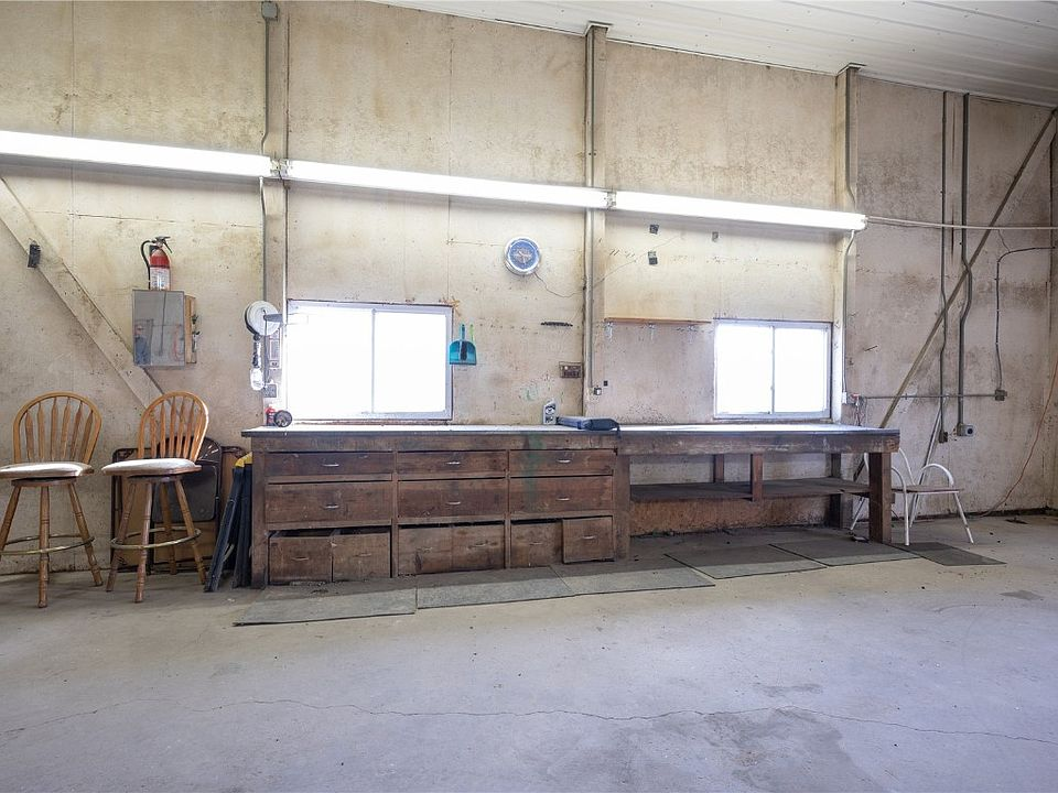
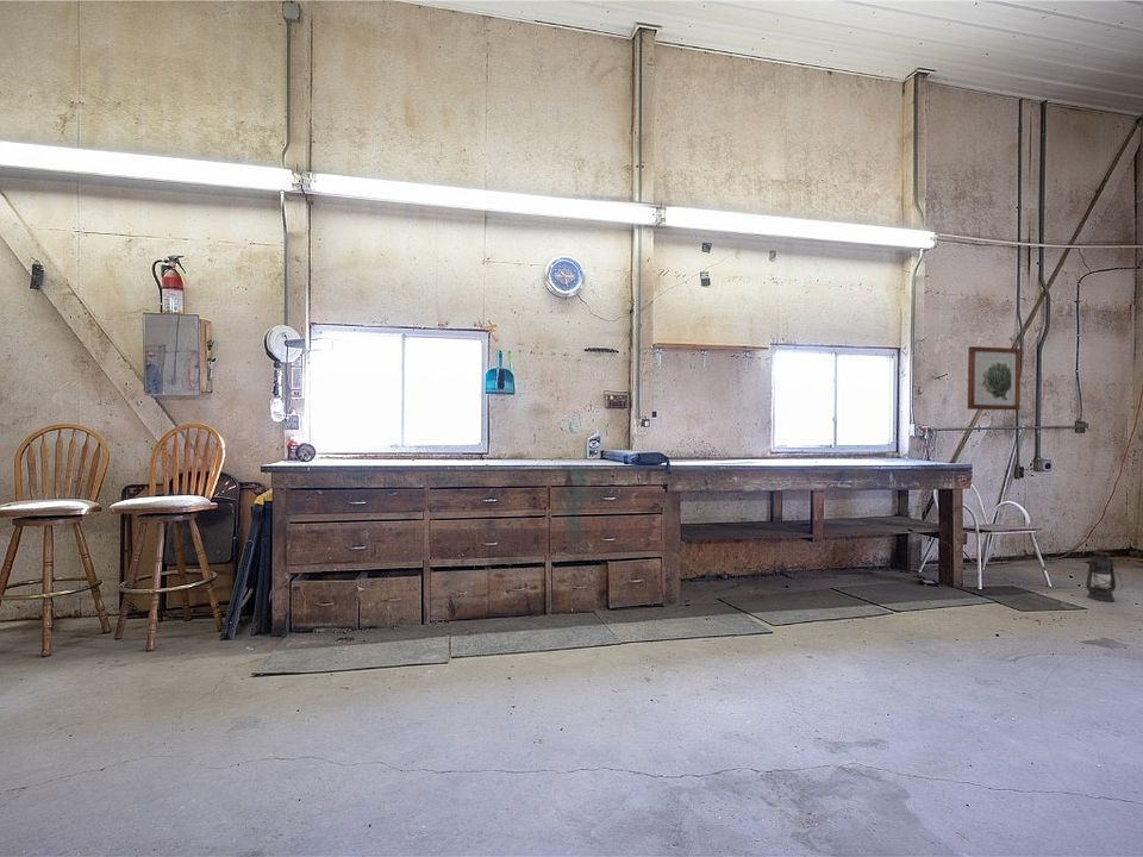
+ lantern [1085,550,1124,602]
+ wall art [967,345,1022,411]
